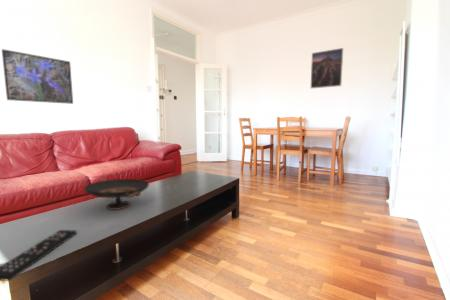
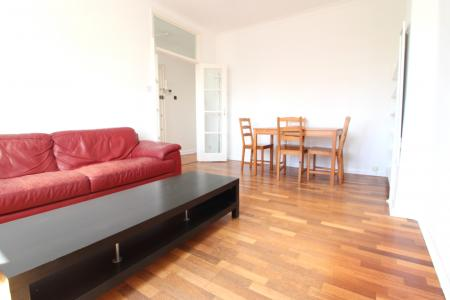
- decorative bowl [83,178,150,211]
- remote control [0,229,77,282]
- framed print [1,48,74,105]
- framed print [310,47,344,90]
